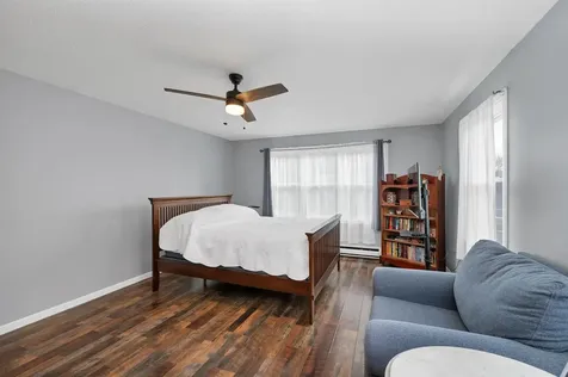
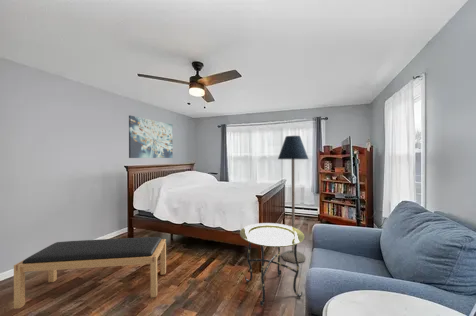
+ bench [13,236,167,310]
+ side table [239,222,305,307]
+ wall art [128,114,174,159]
+ floor lamp [277,135,309,264]
